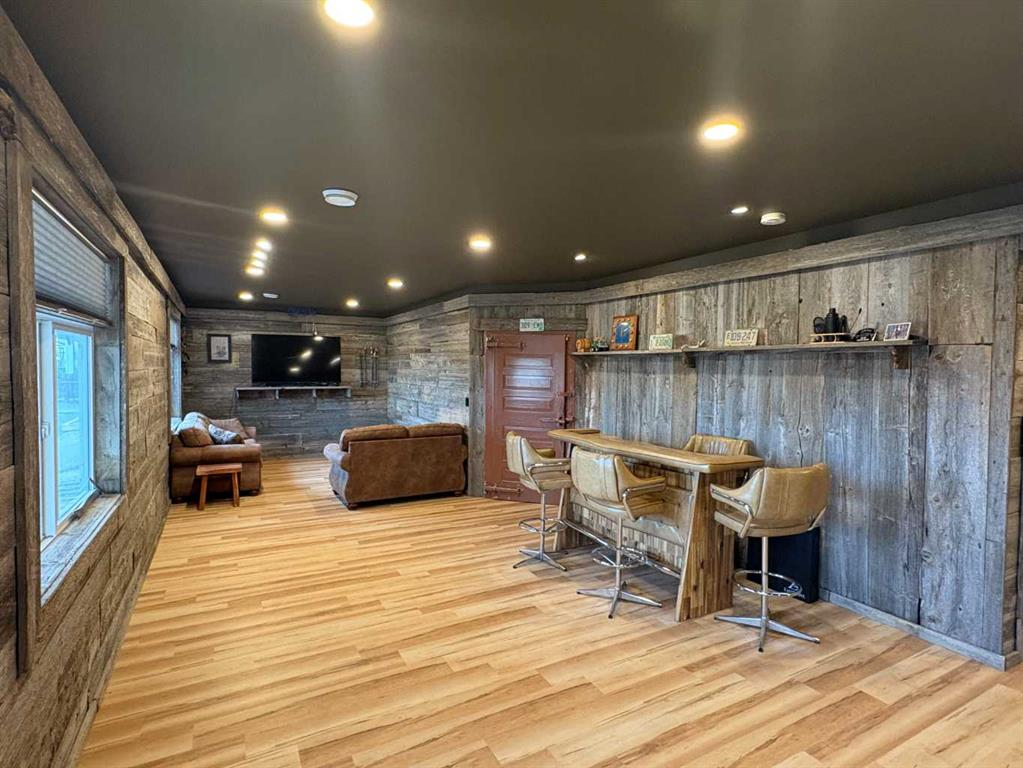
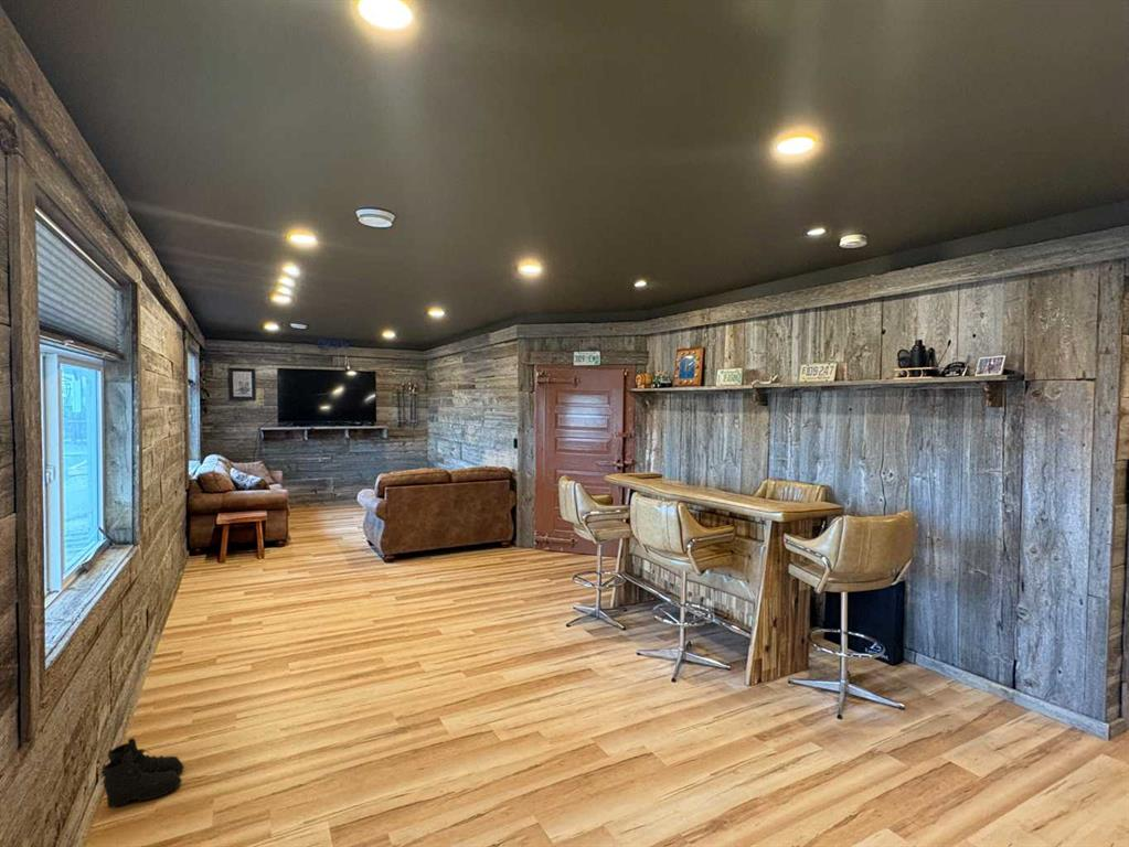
+ boots [99,737,185,808]
